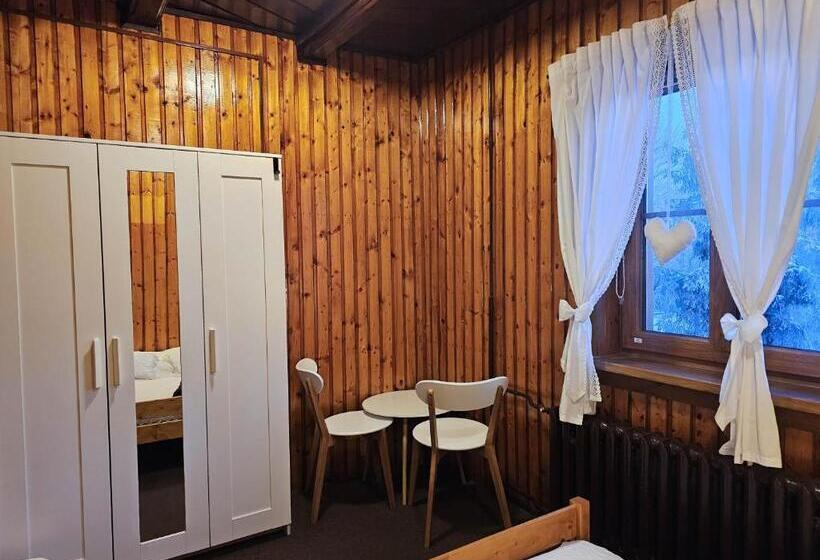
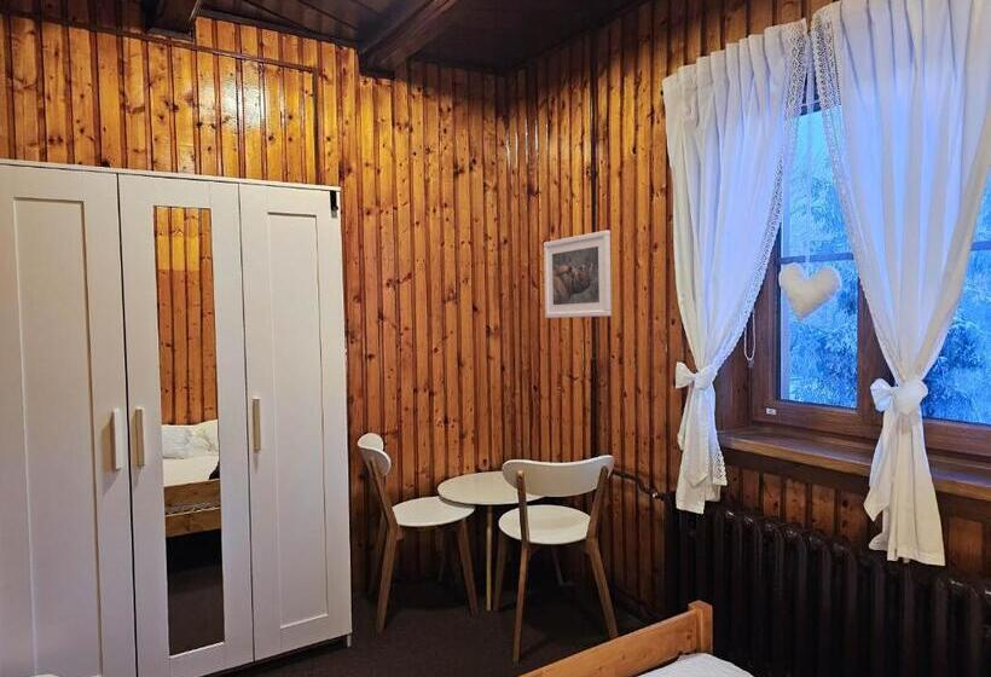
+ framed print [543,230,613,319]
